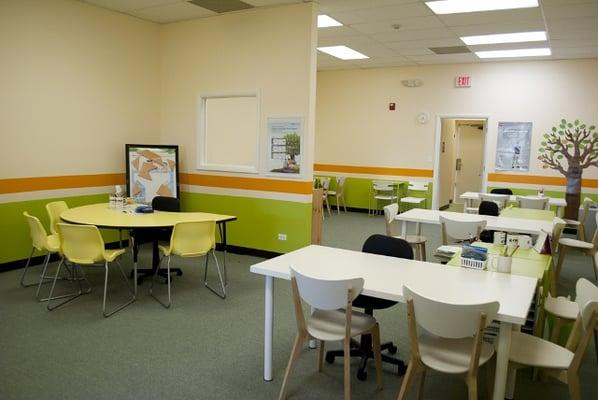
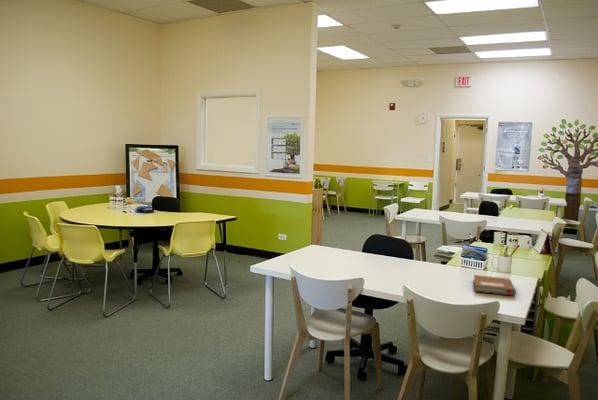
+ notebook [472,274,517,296]
